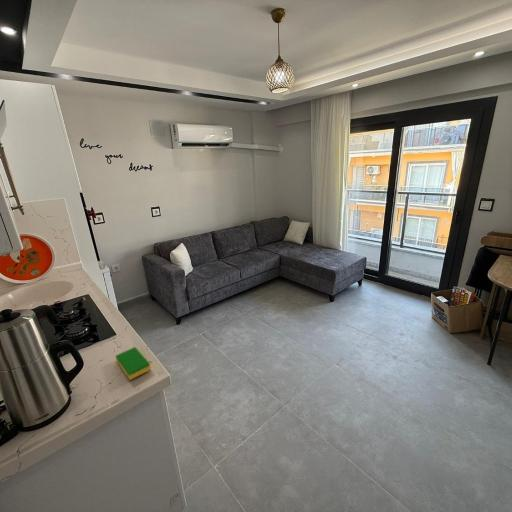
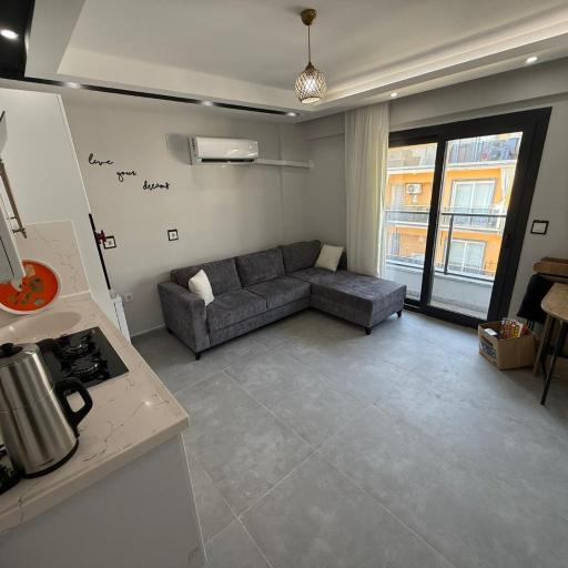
- dish sponge [114,346,152,381]
